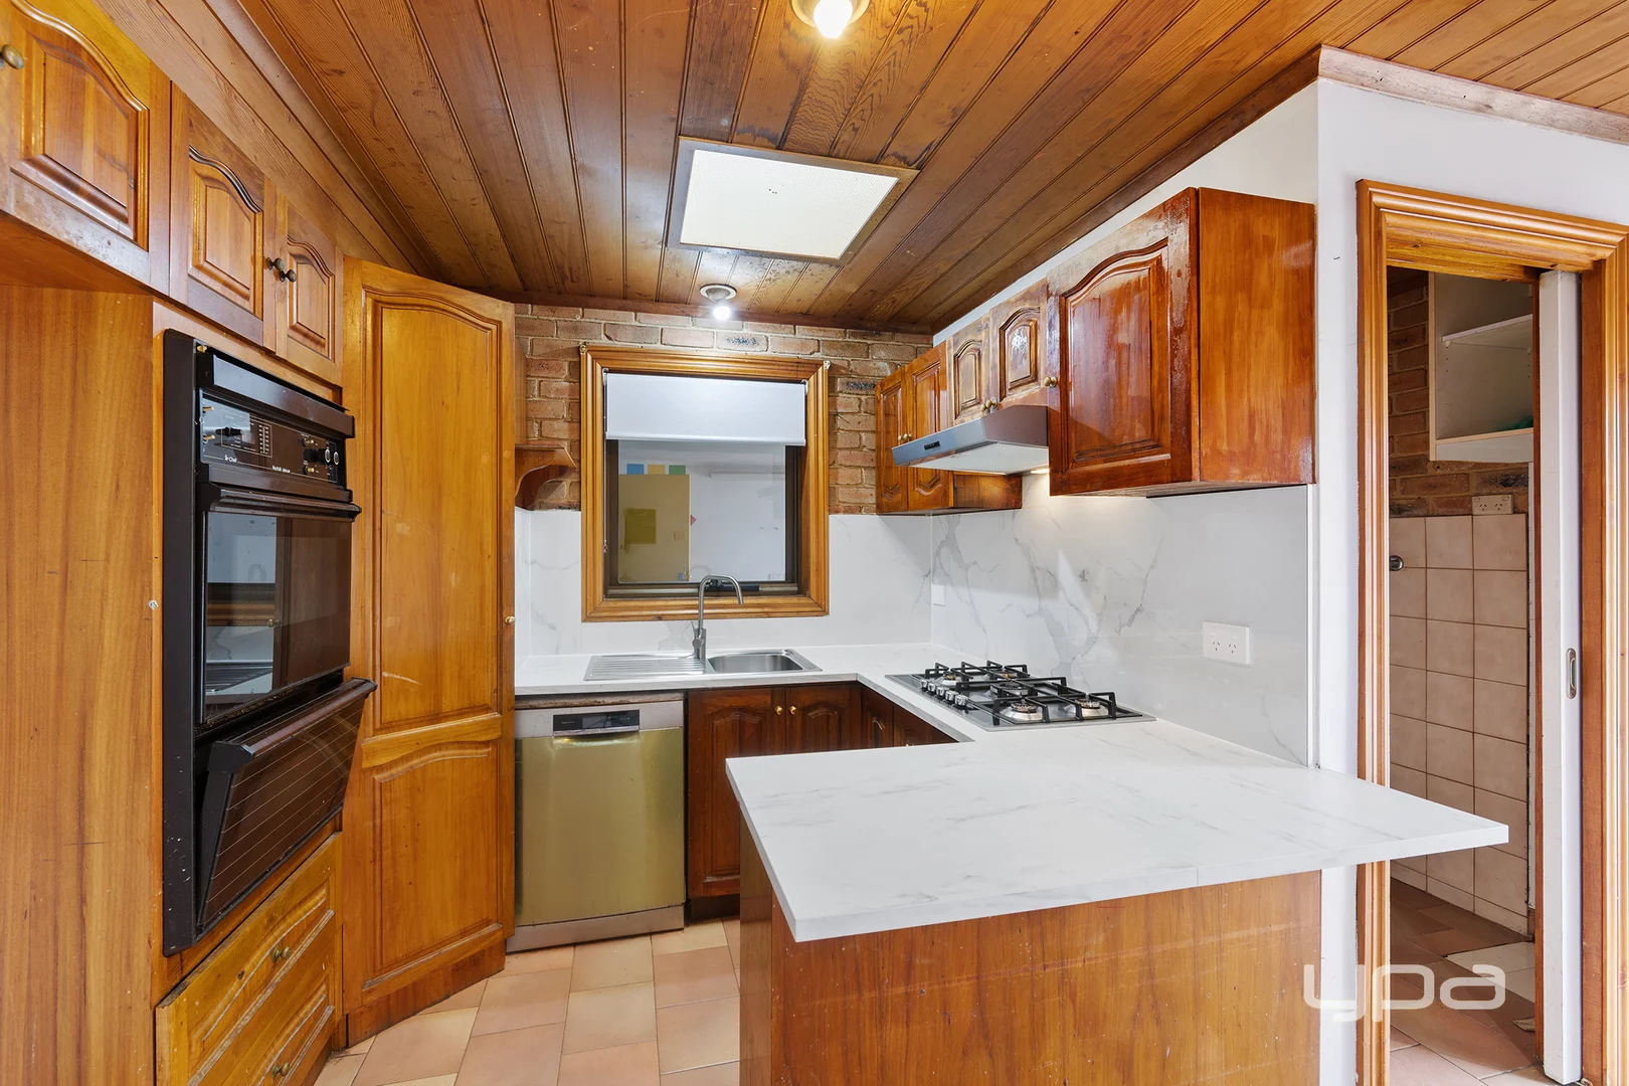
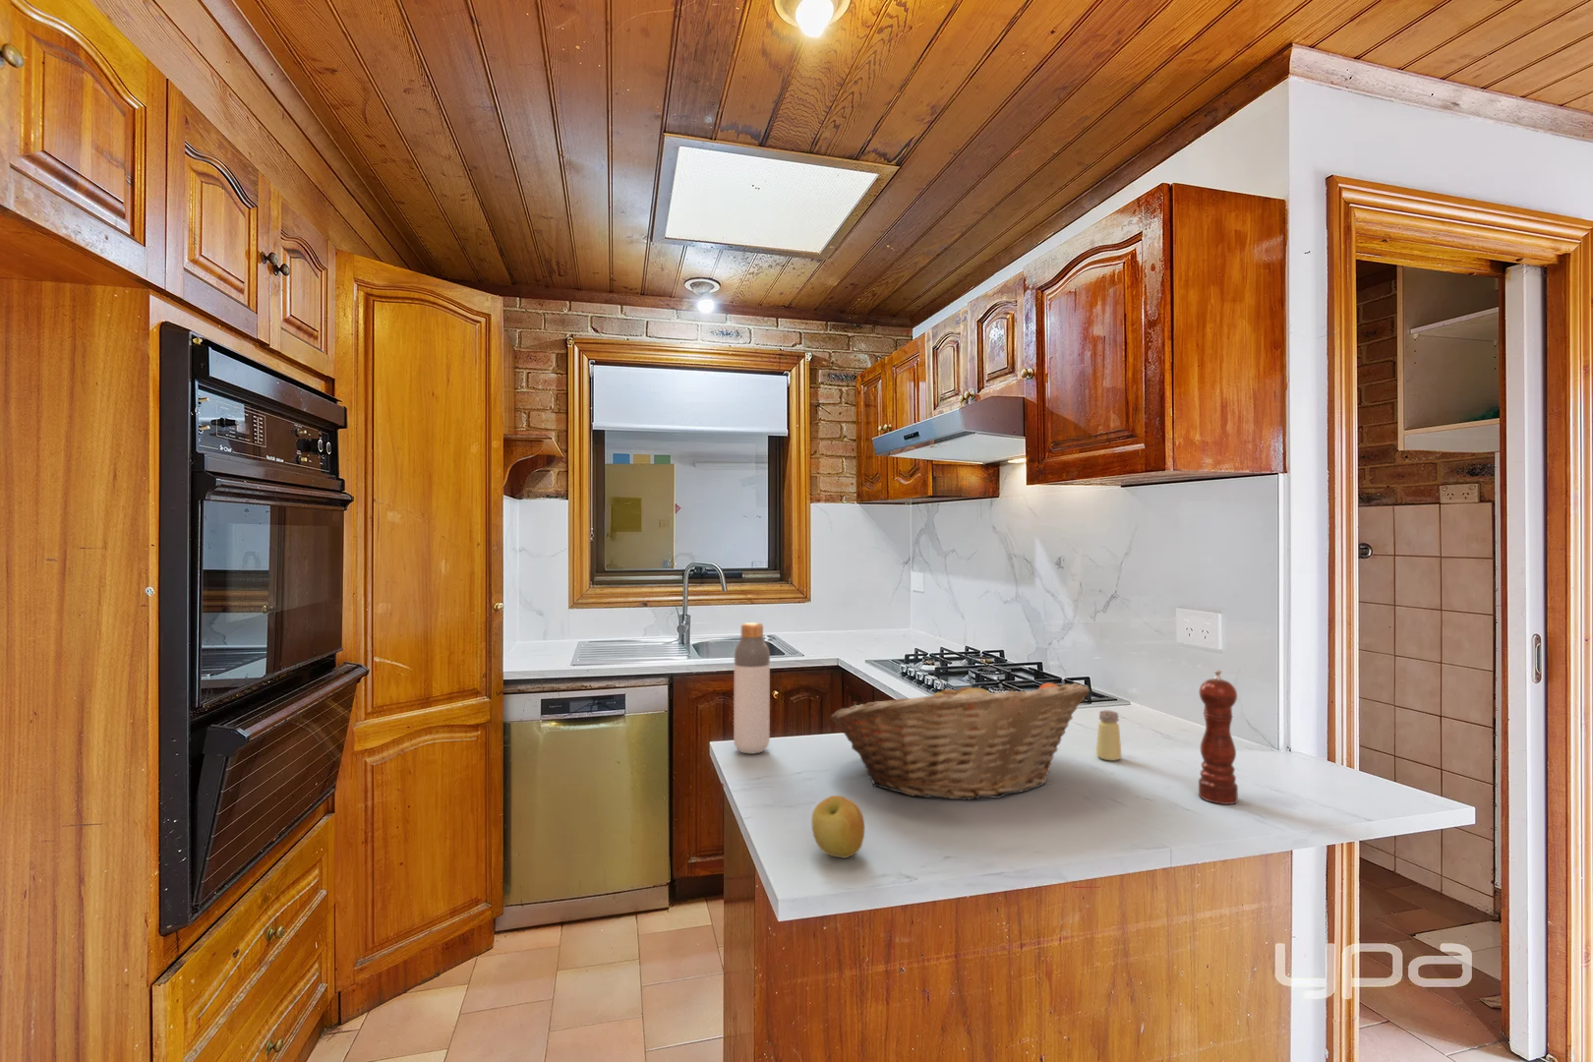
+ saltshaker [1095,710,1122,761]
+ bottle [732,621,770,754]
+ apple [811,794,865,859]
+ pepper mill [1197,668,1239,805]
+ fruit basket [830,678,1090,800]
